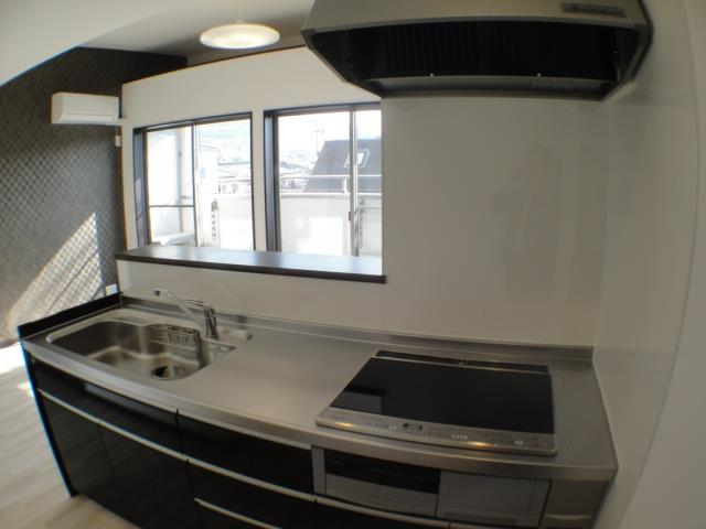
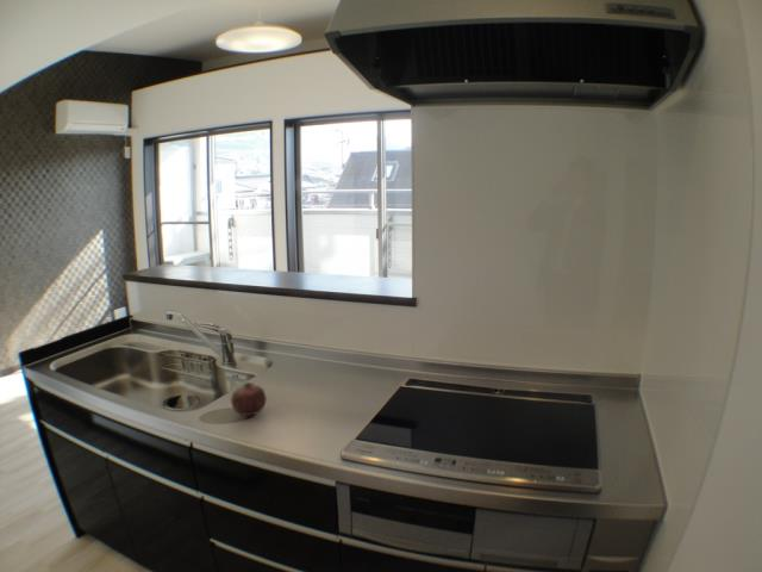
+ fruit [230,380,268,417]
